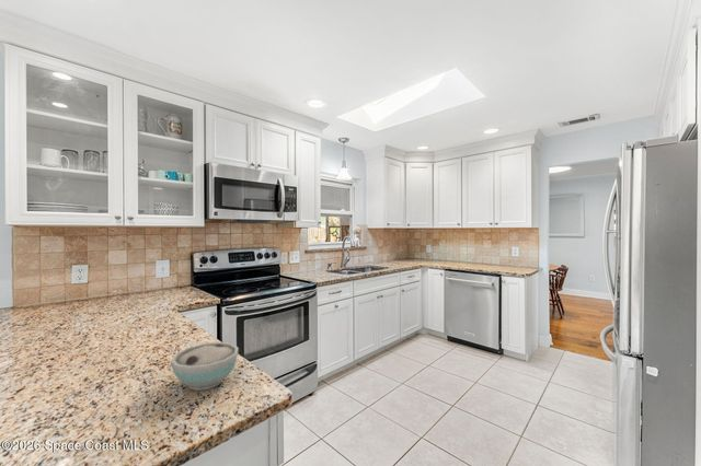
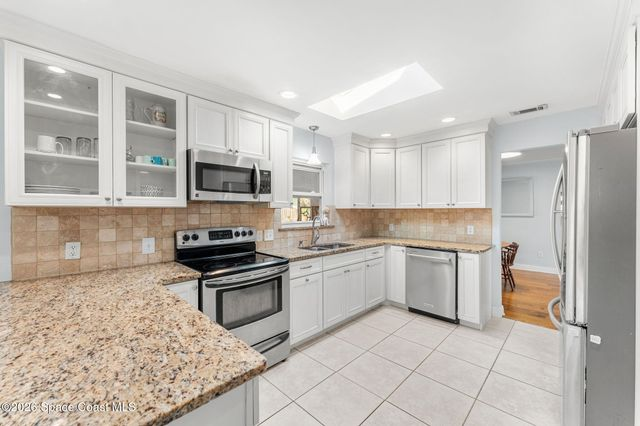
- bowl [170,341,240,392]
